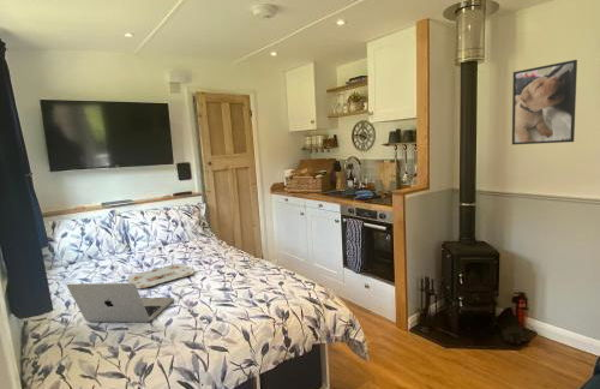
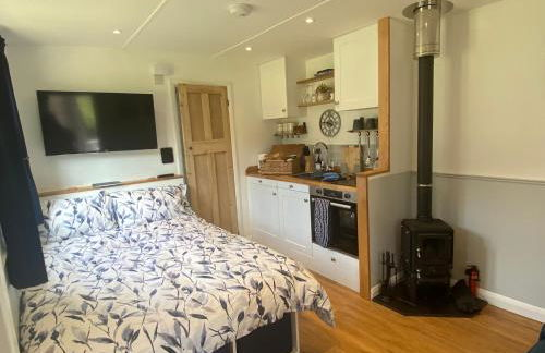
- laptop [66,282,175,323]
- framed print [511,59,578,145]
- serving tray [126,263,196,289]
